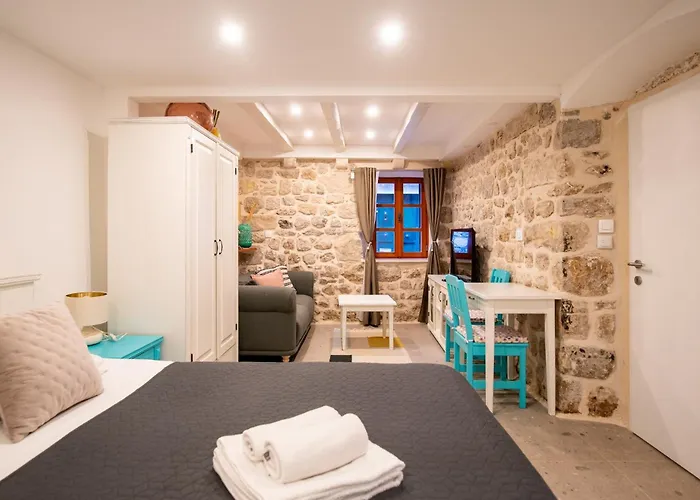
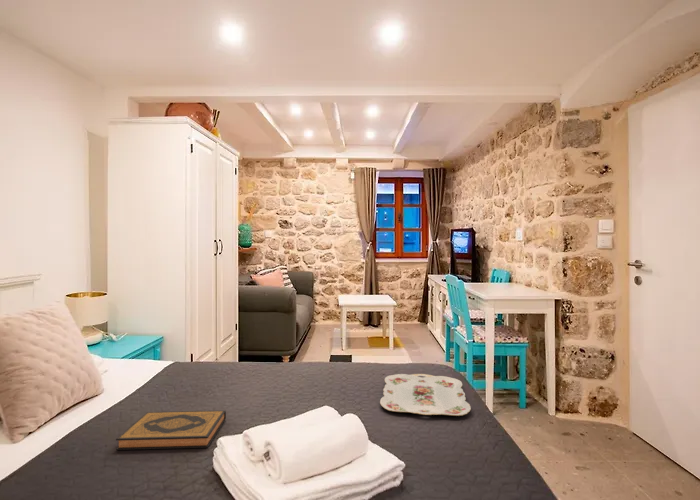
+ hardback book [115,410,227,451]
+ serving tray [379,373,472,417]
